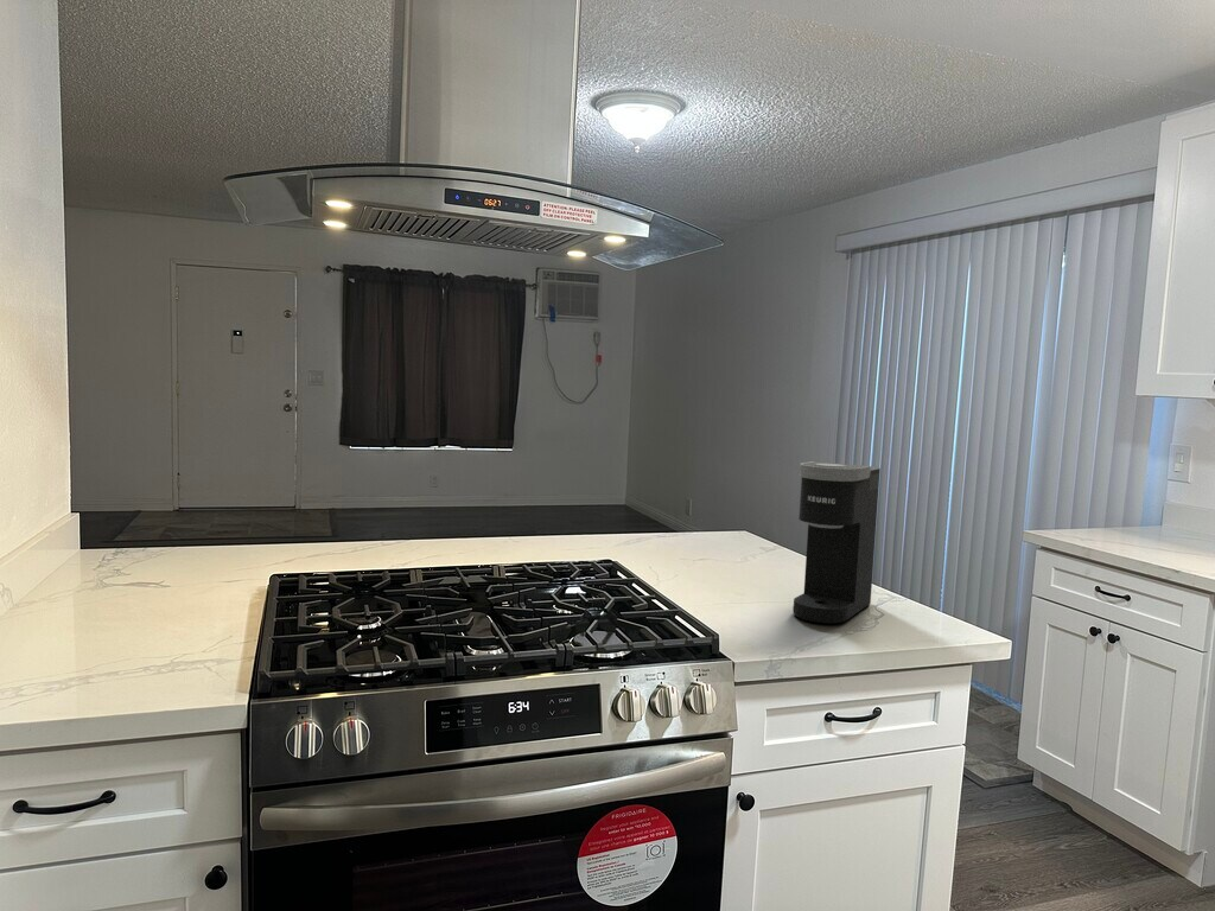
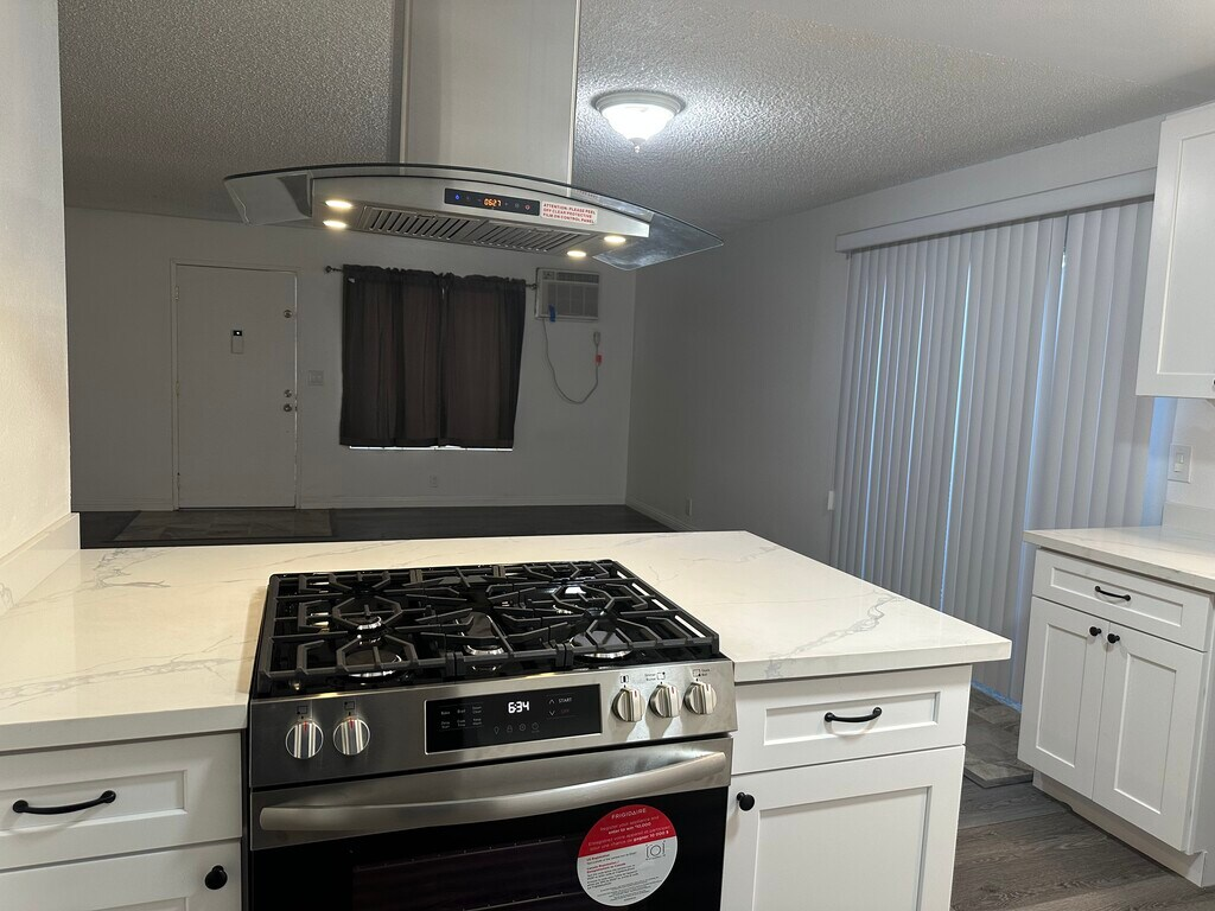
- coffee maker [791,460,882,624]
